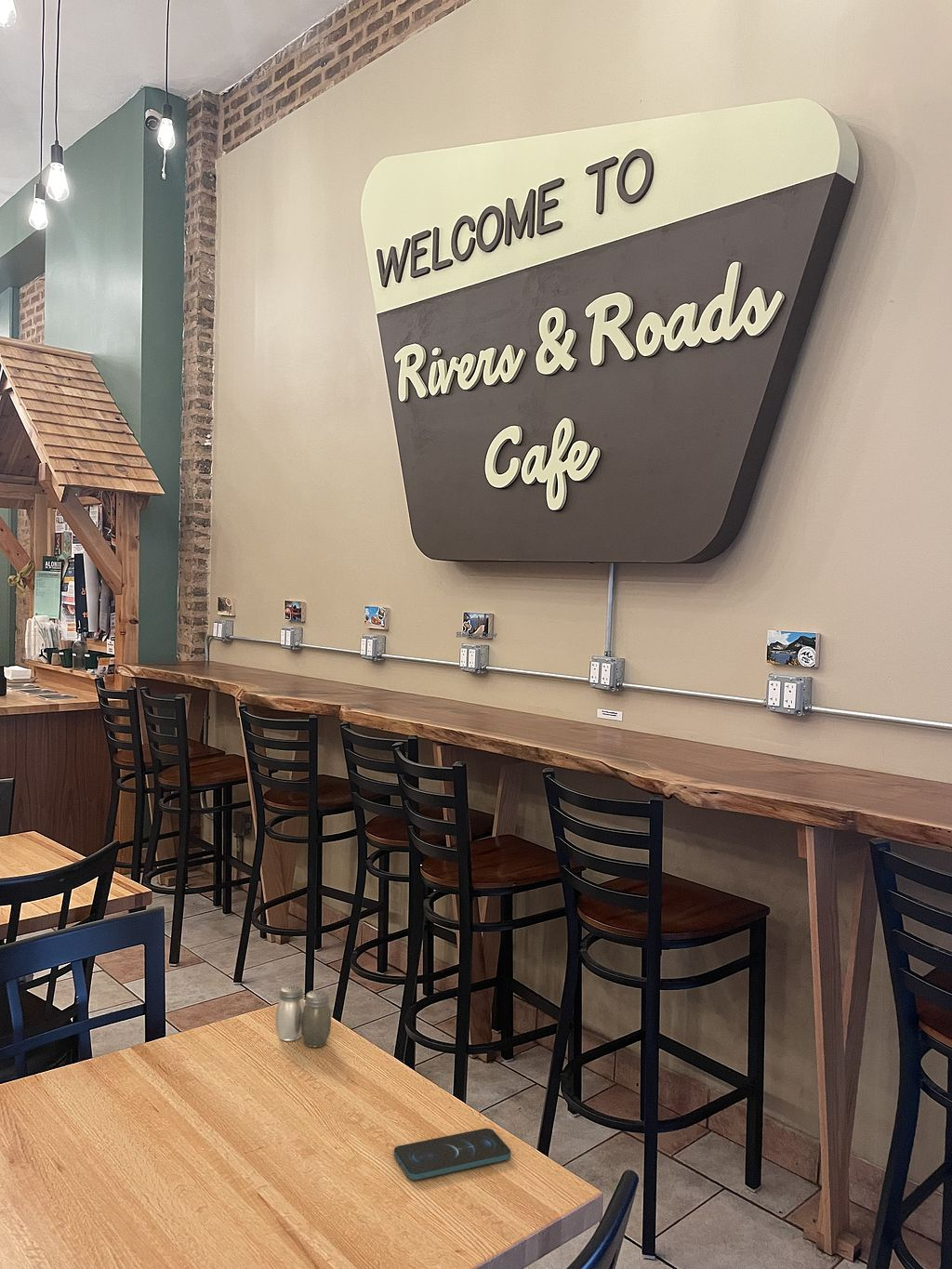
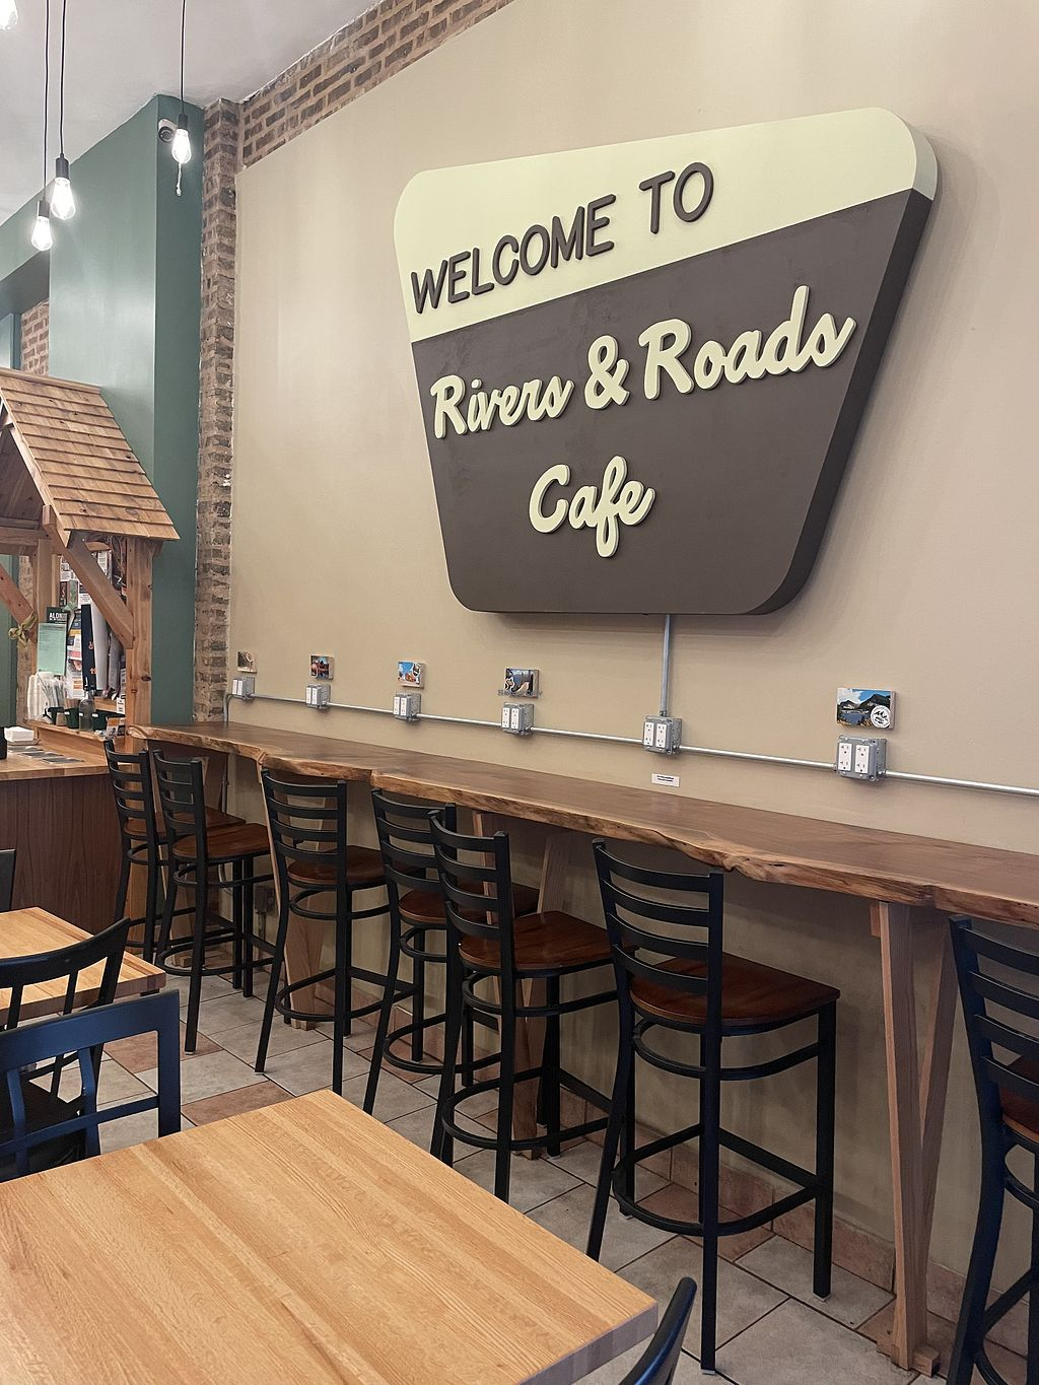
- smartphone [393,1128,511,1181]
- salt and pepper shaker [274,984,332,1048]
